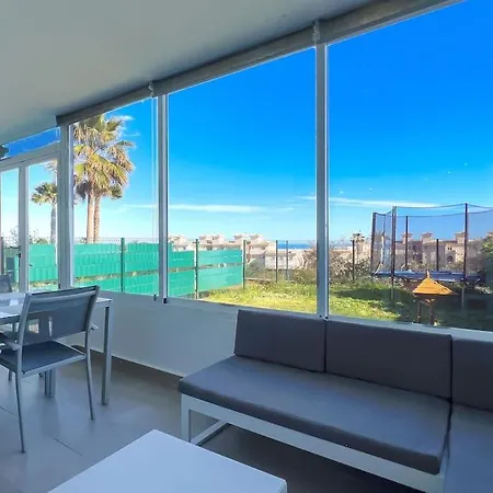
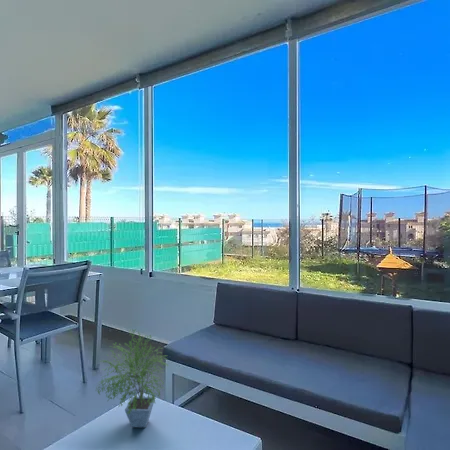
+ potted plant [95,328,171,428]
